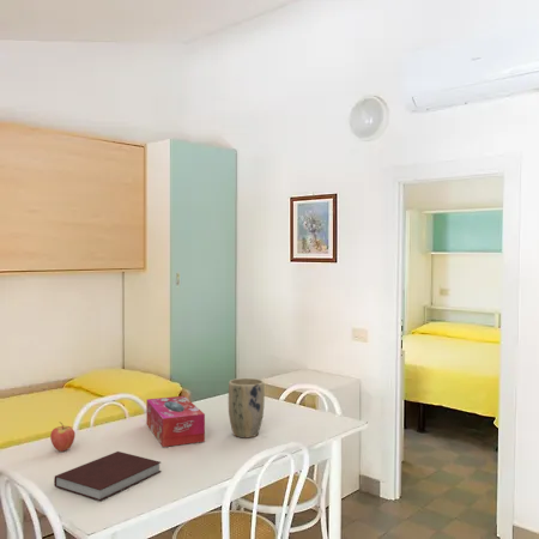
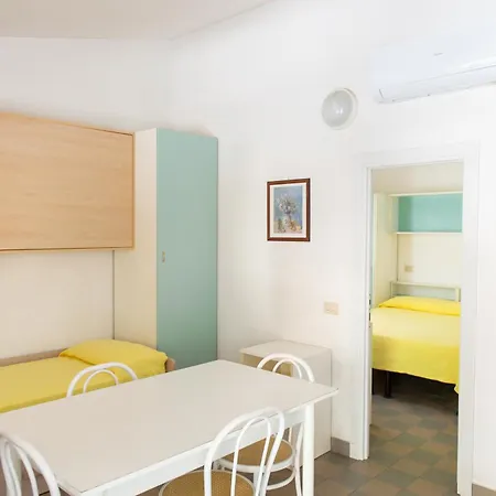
- notebook [53,450,162,502]
- plant pot [228,377,266,438]
- fruit [49,422,77,453]
- tissue box [145,395,206,448]
